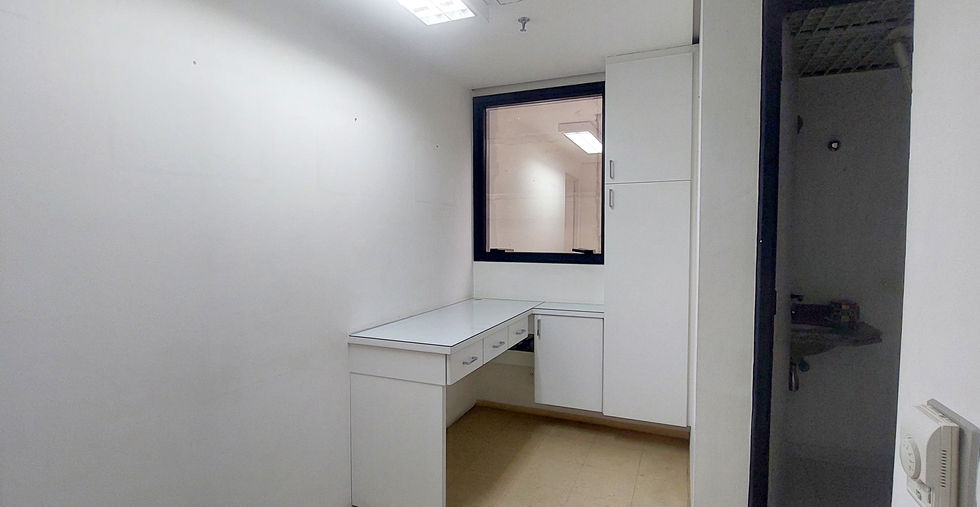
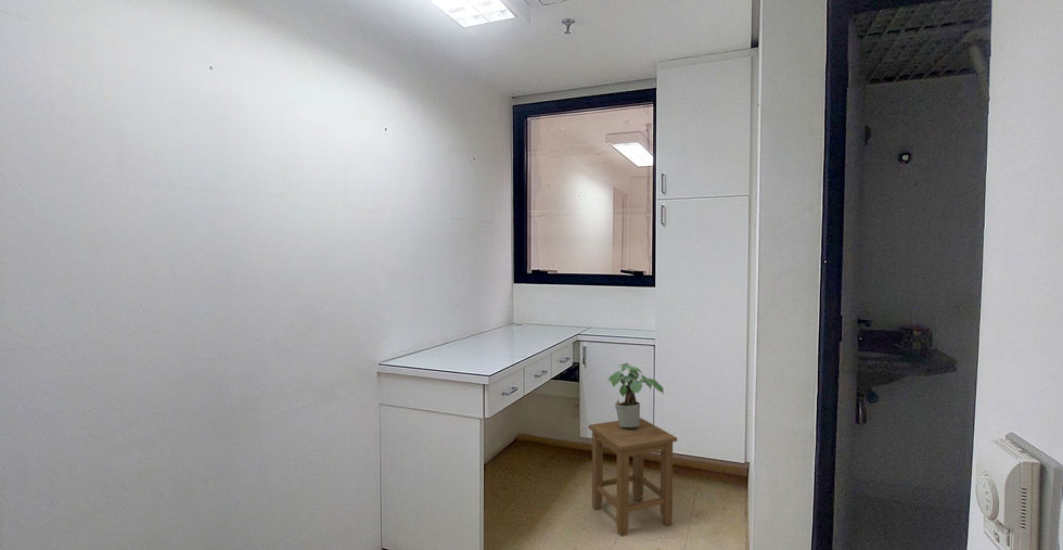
+ potted plant [607,362,665,427]
+ stool [588,417,678,537]
